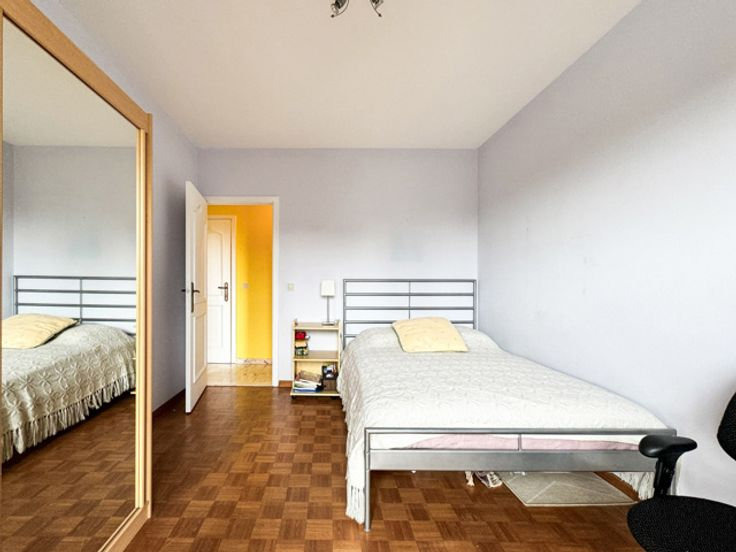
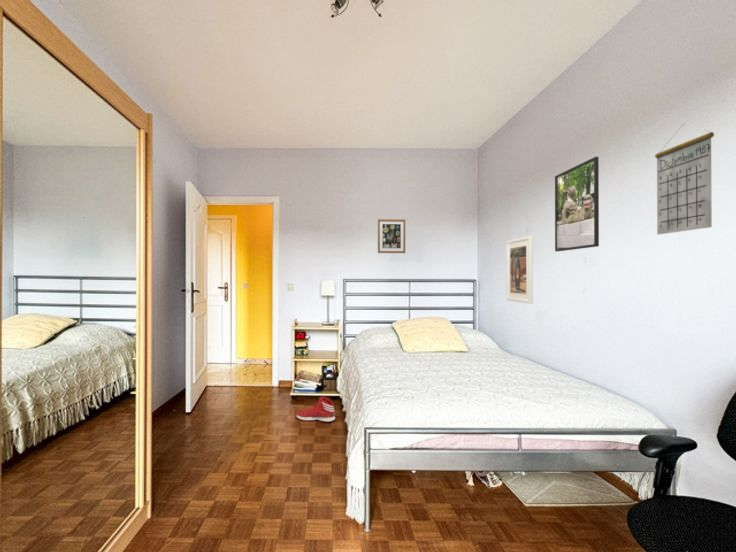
+ sneaker [295,396,336,423]
+ calendar [654,124,715,236]
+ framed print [505,235,534,305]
+ wall art [377,218,406,254]
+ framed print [554,156,600,252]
